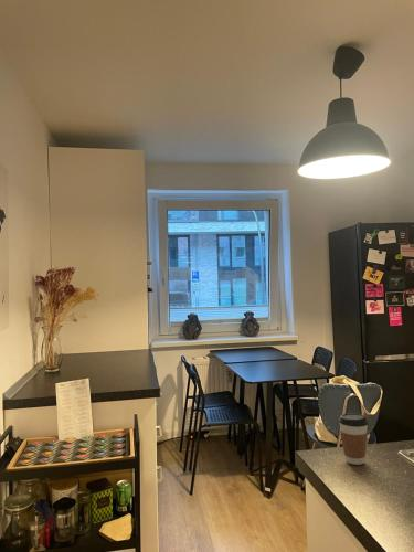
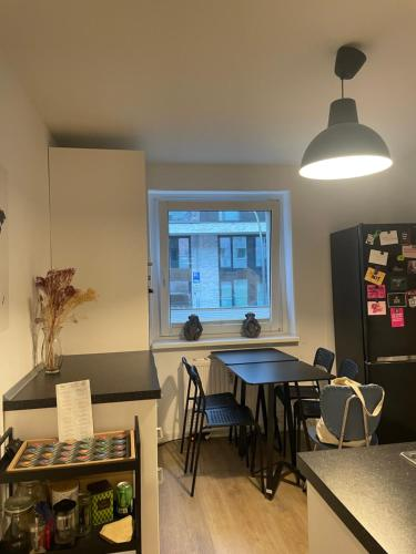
- coffee cup [338,412,369,466]
